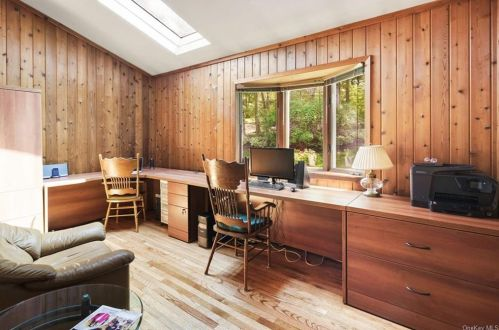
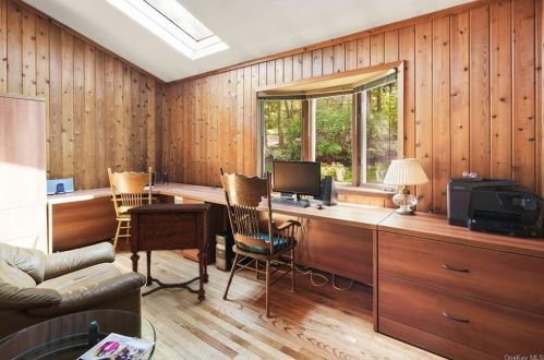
+ side table [125,202,211,302]
